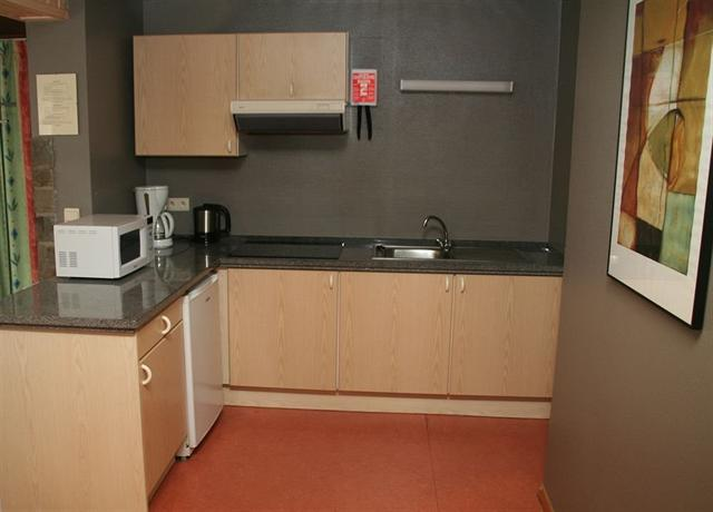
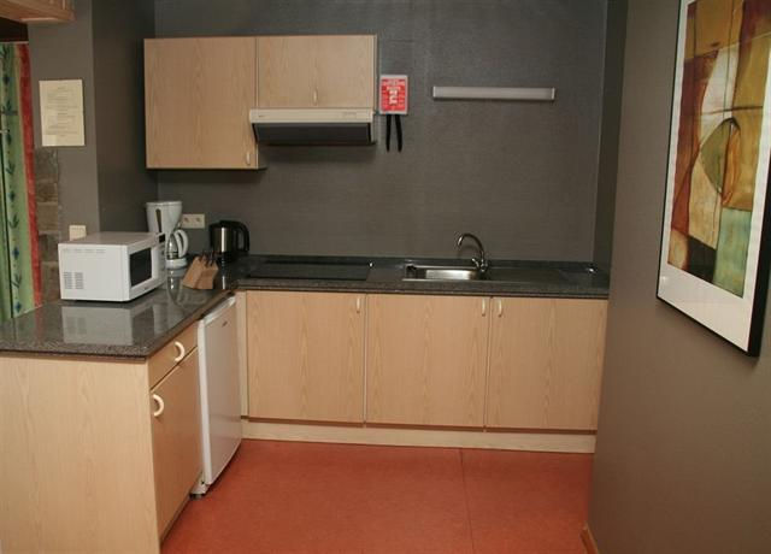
+ knife block [179,246,220,291]
